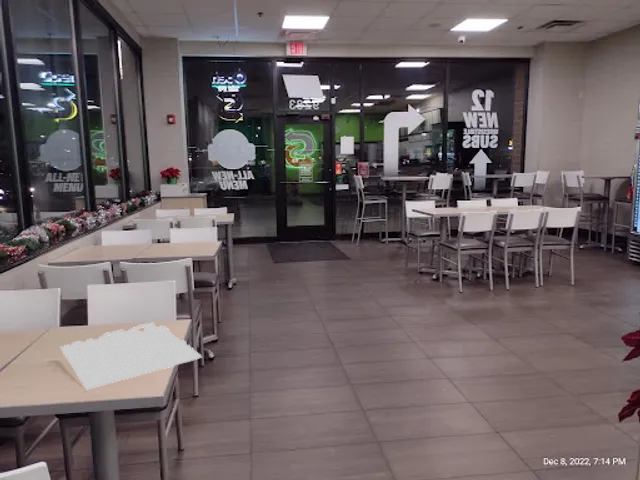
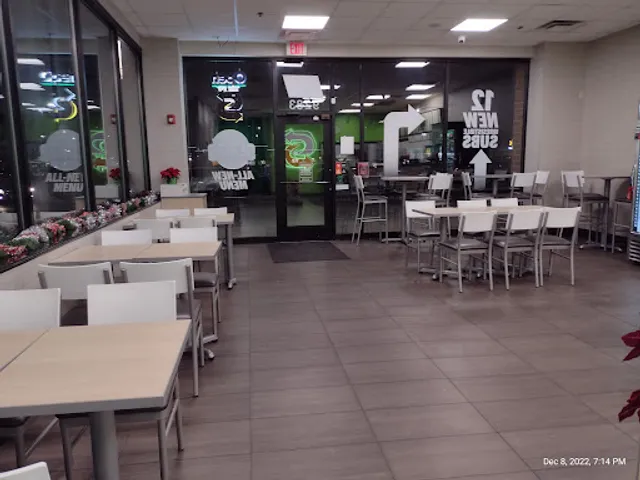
- napkin [60,322,203,390]
